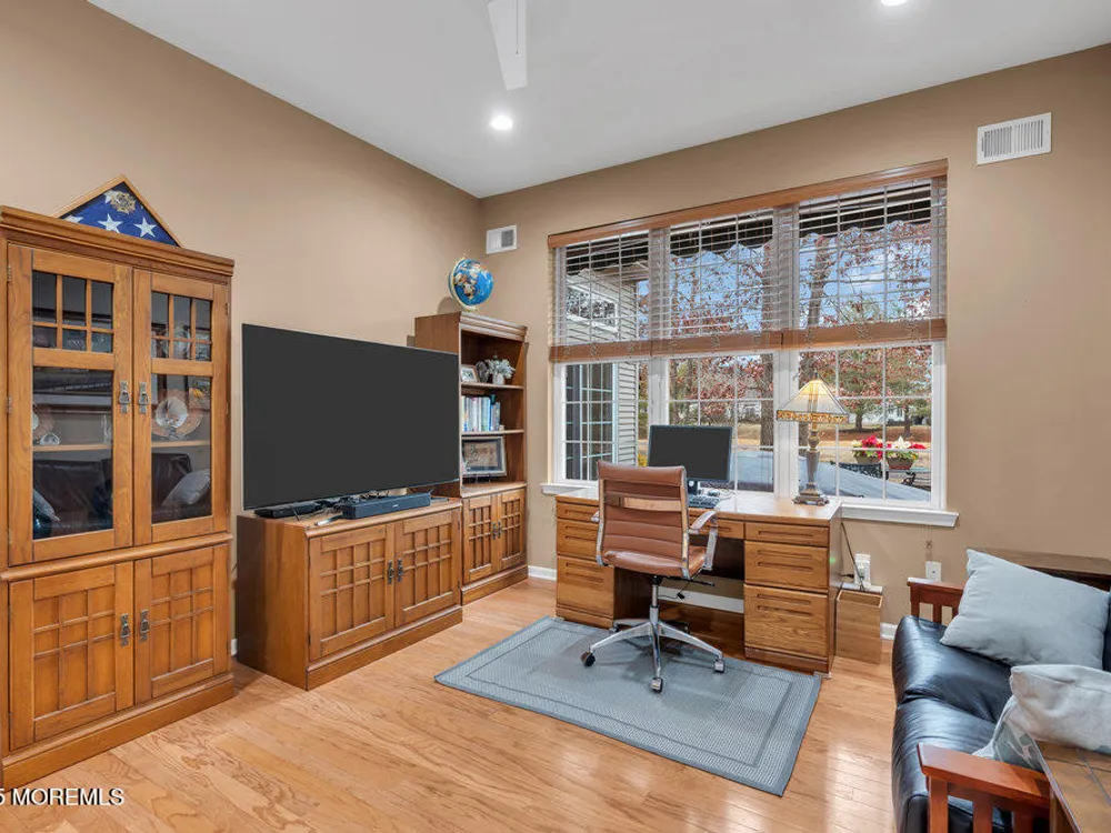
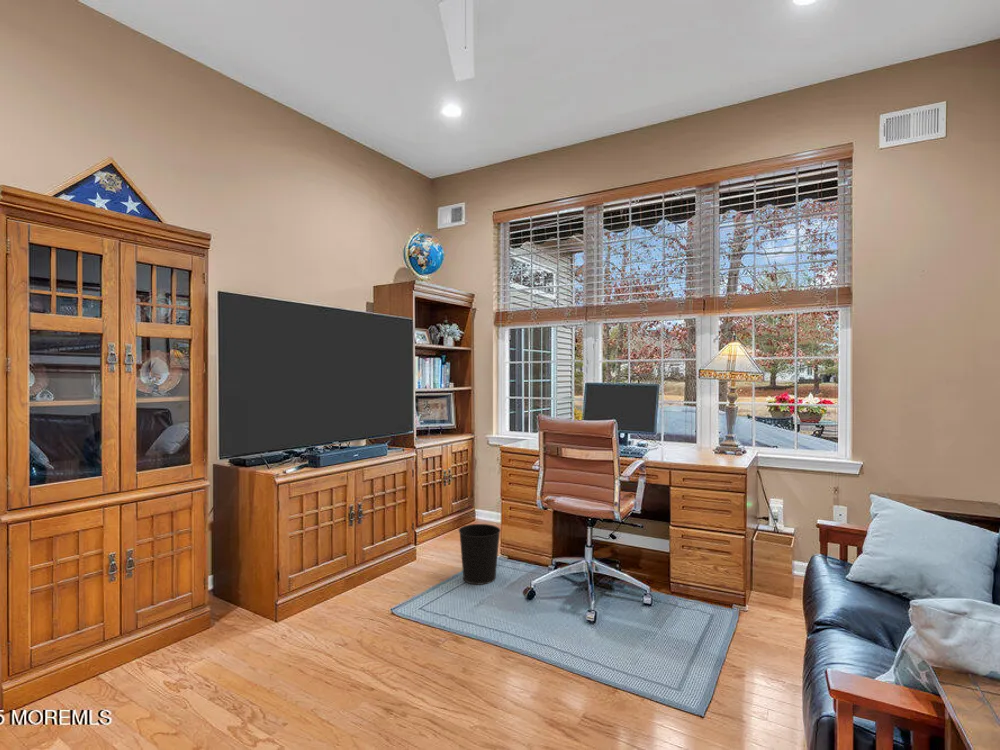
+ wastebasket [458,523,501,586]
